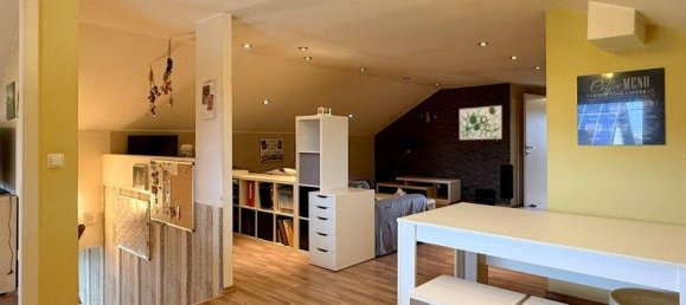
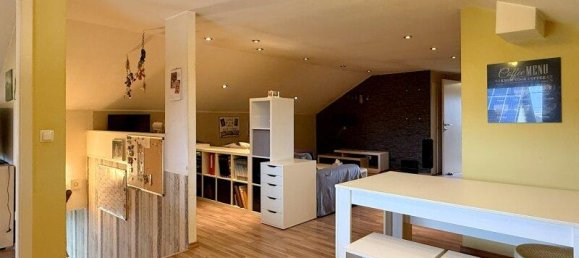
- wall art [459,104,504,141]
